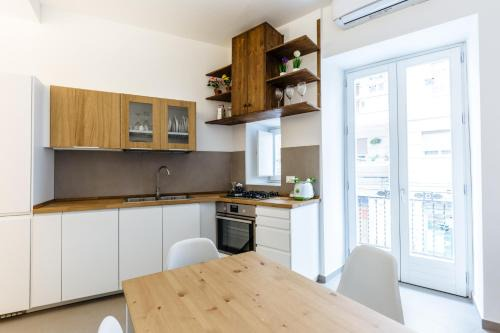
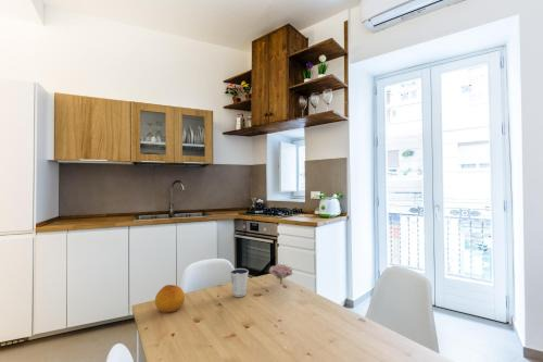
+ dixie cup [229,267,250,298]
+ fruit [154,284,186,313]
+ flower [268,262,293,285]
